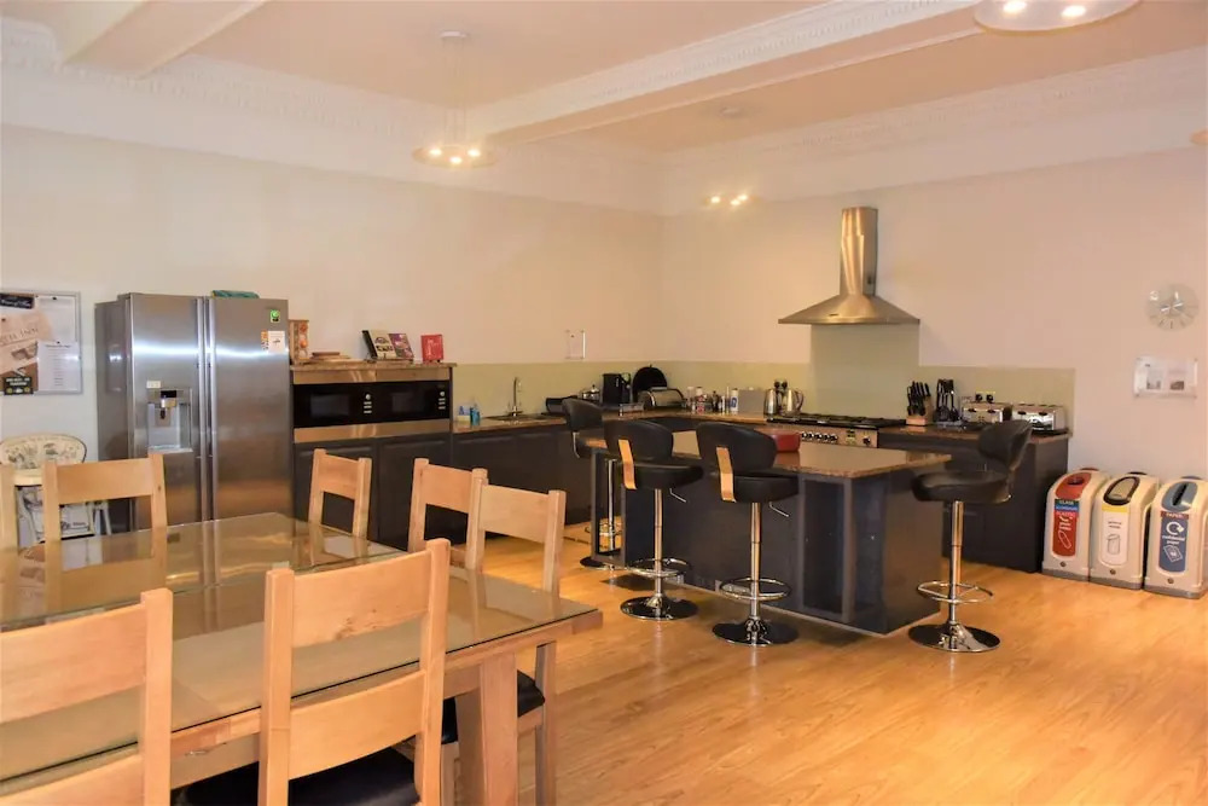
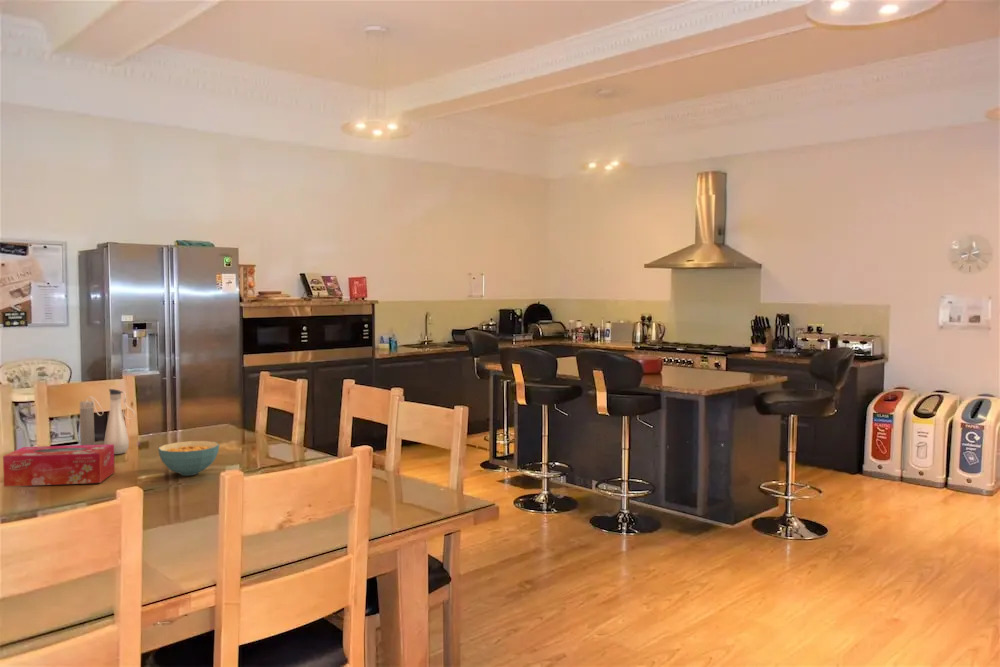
+ cereal bowl [157,440,220,476]
+ tissue box [2,444,116,488]
+ water bottle [79,388,136,455]
